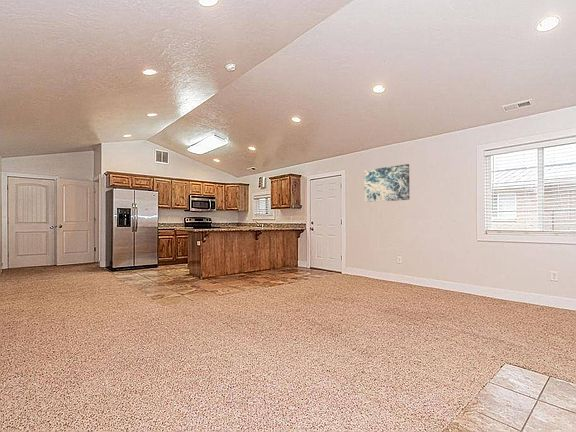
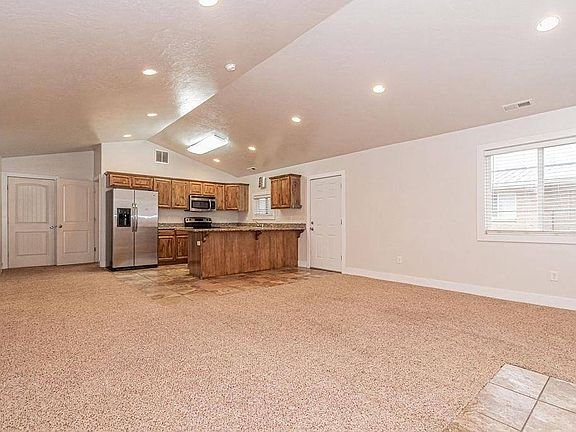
- wall art [363,163,411,203]
